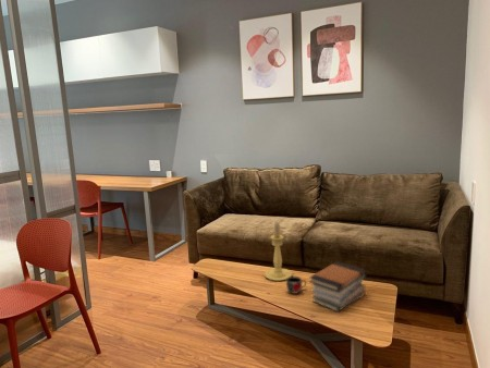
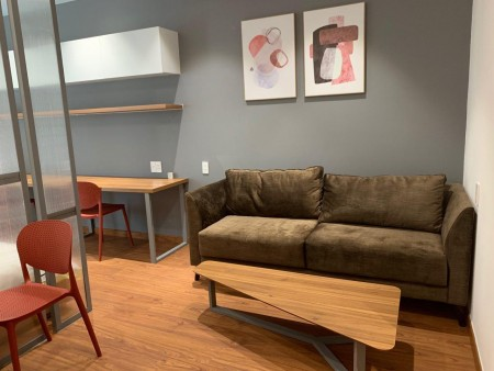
- book stack [308,260,367,312]
- mug [285,275,307,295]
- candle holder [264,220,293,282]
